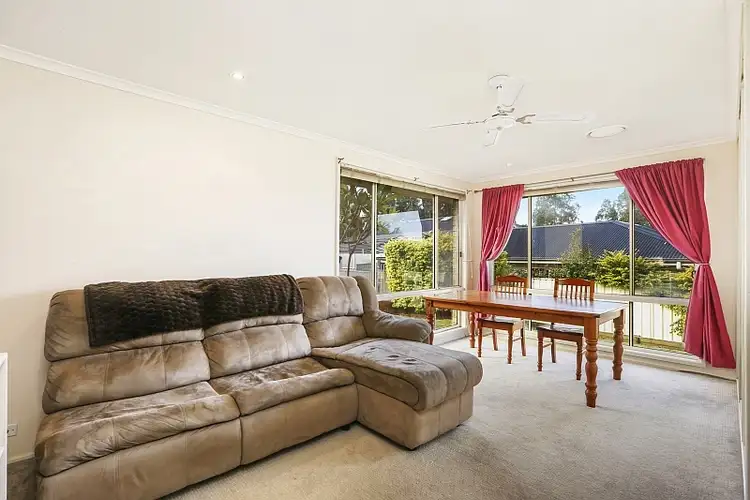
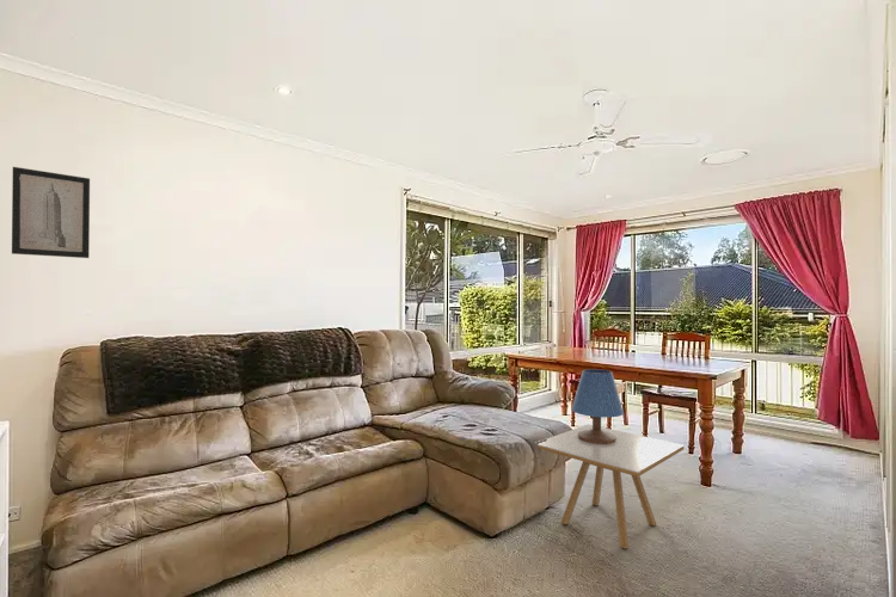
+ wall art [11,166,91,259]
+ table lamp [571,368,625,444]
+ side table [538,423,685,550]
